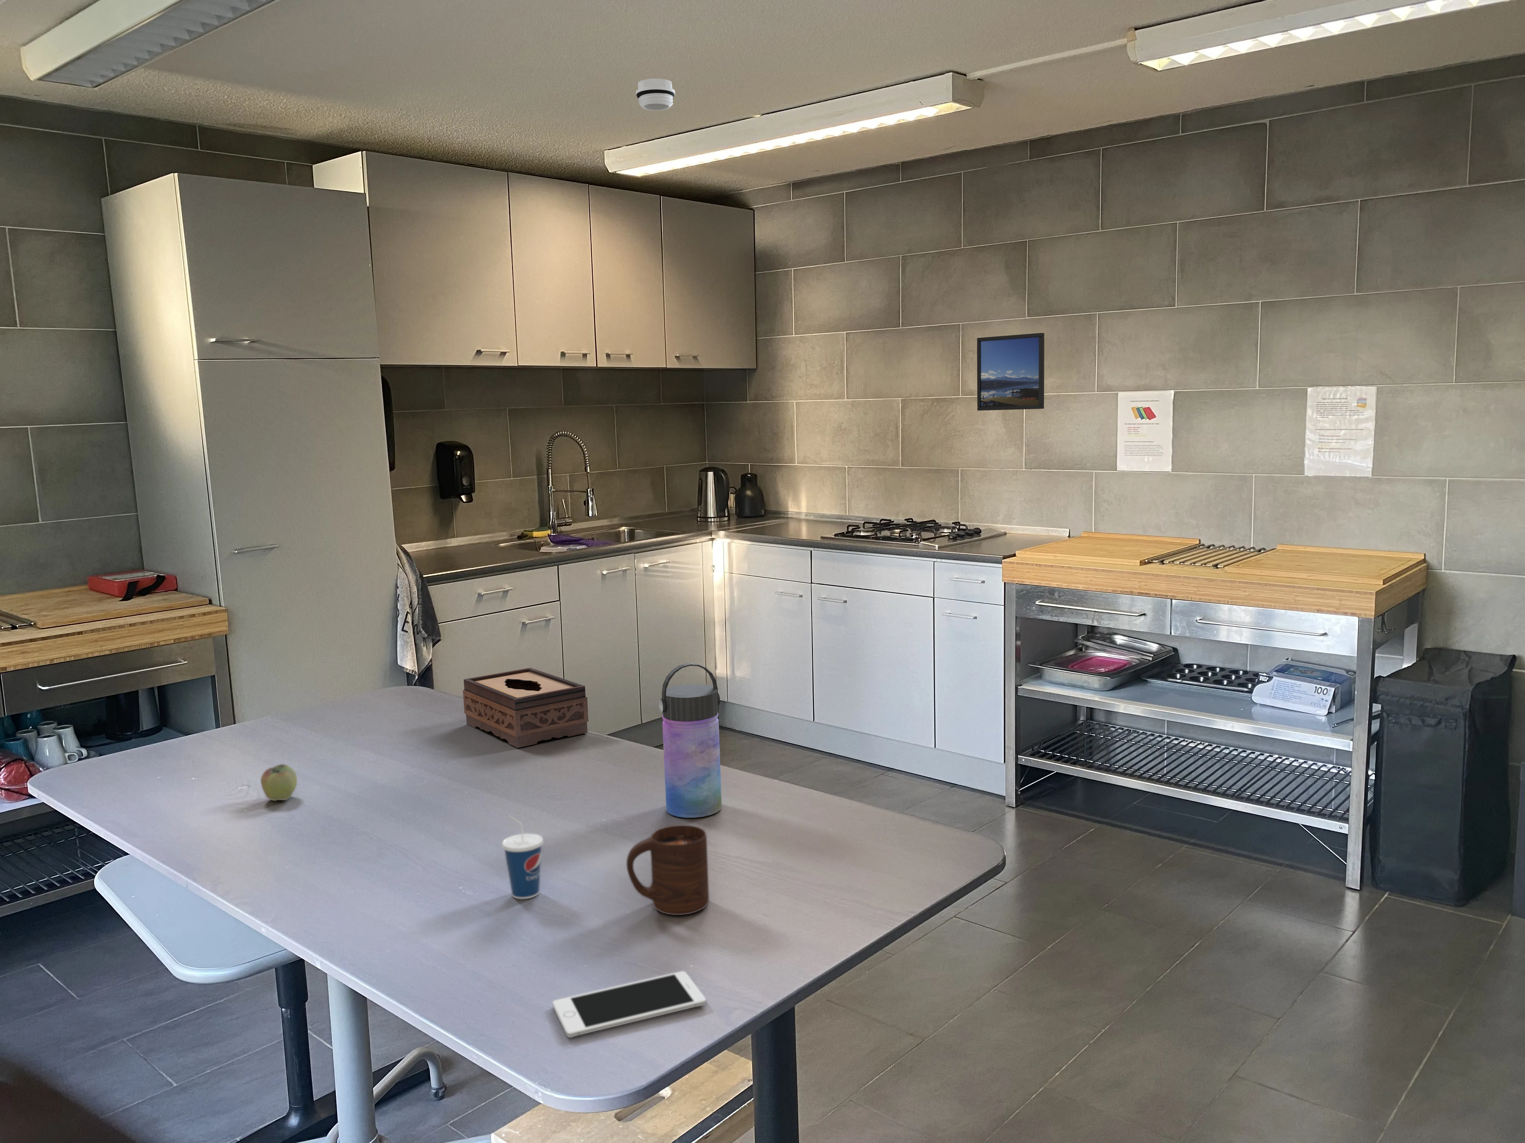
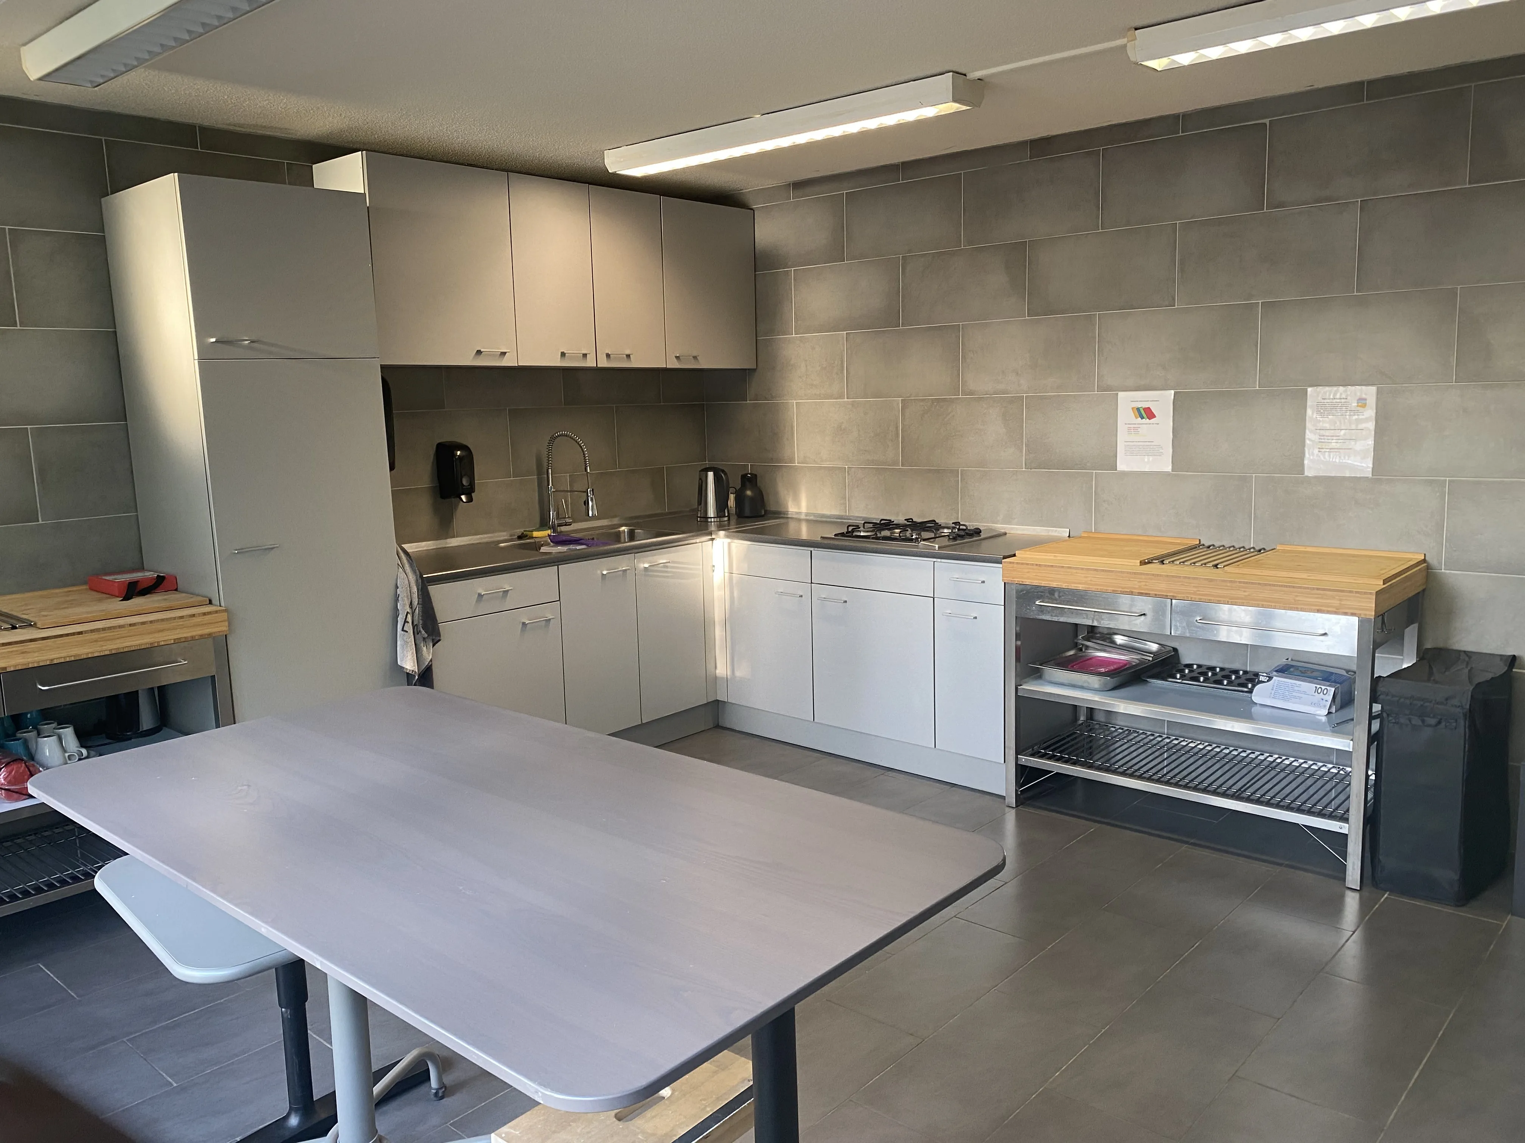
- cup [502,814,544,899]
- tissue box [462,668,588,748]
- water bottle [658,663,722,818]
- cell phone [552,970,706,1037]
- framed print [976,333,1045,411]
- cup [626,825,710,915]
- smoke detector [635,78,676,112]
- apple [261,764,298,801]
